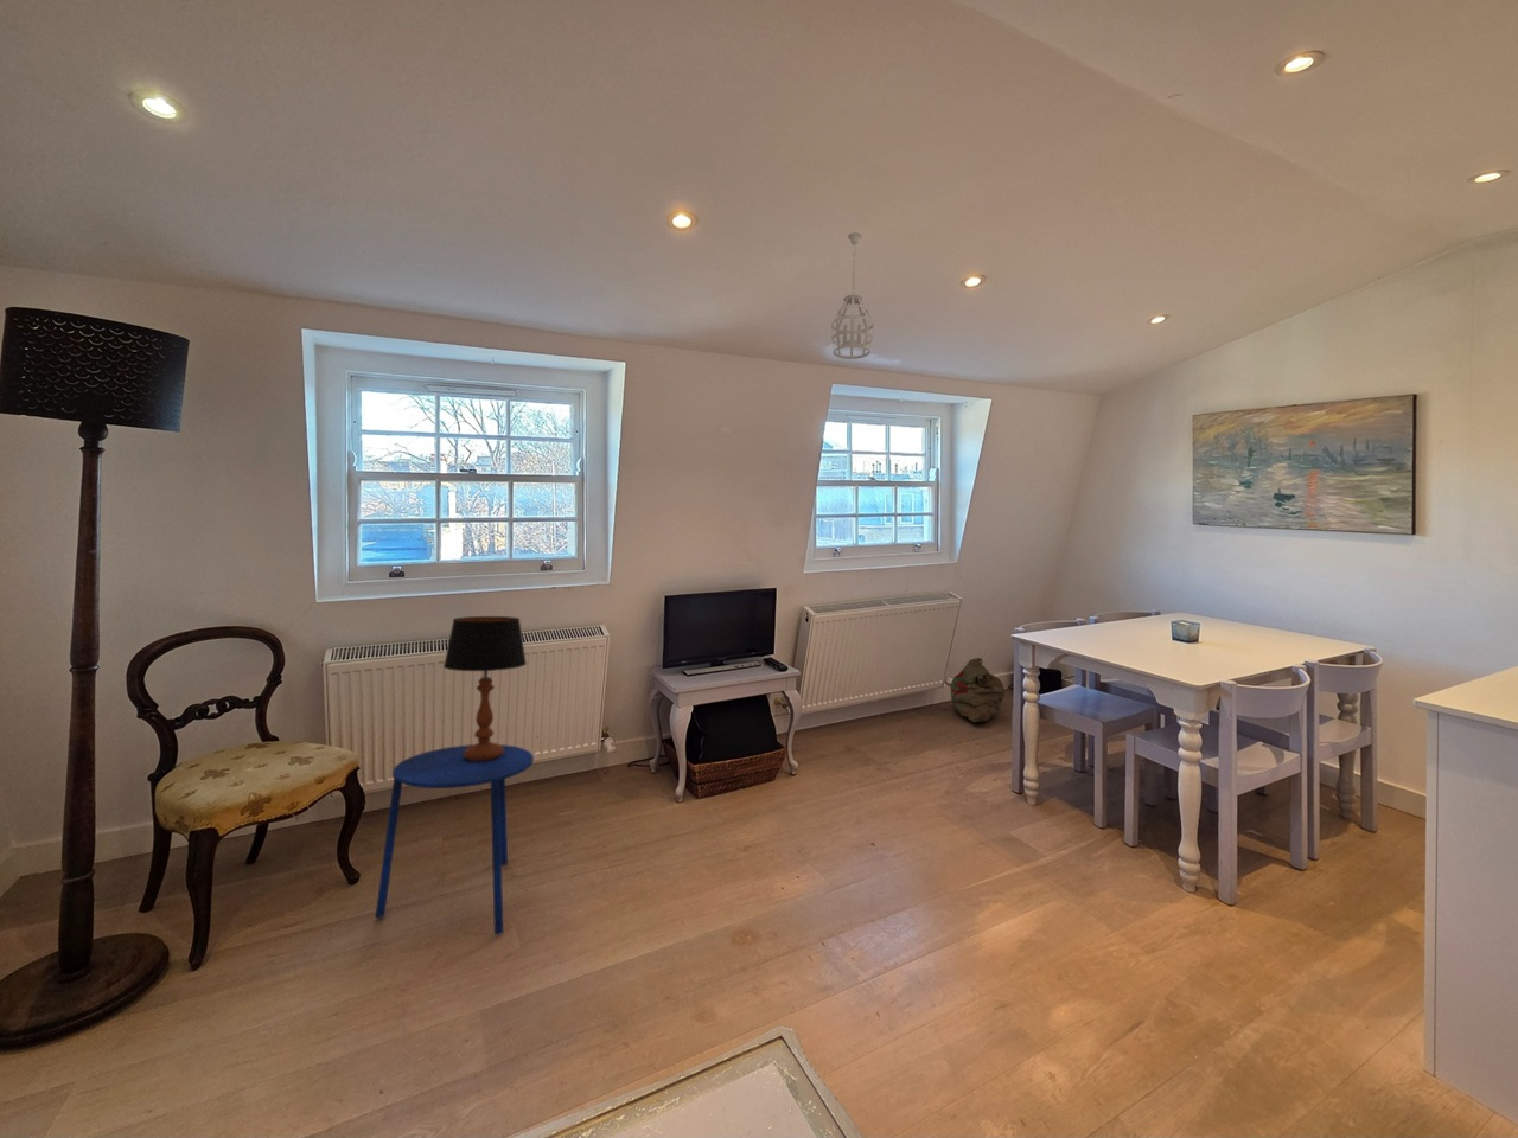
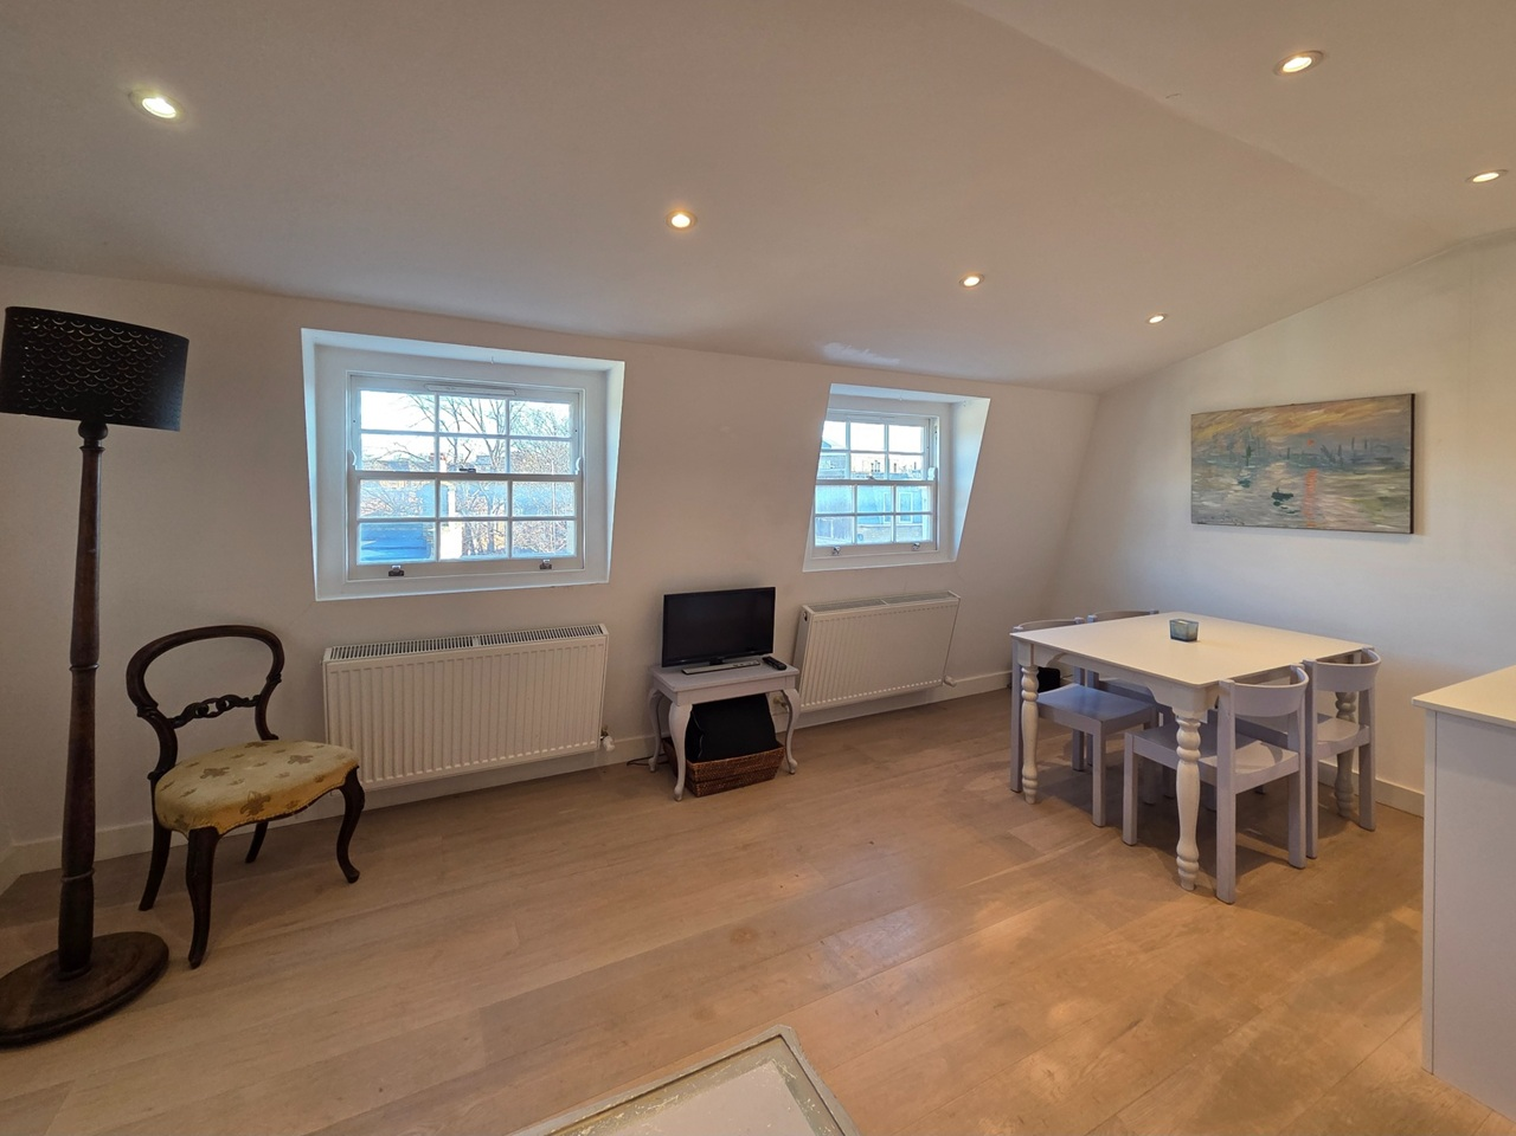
- side table [375,744,534,936]
- table lamp [442,616,528,761]
- pendant light [831,231,874,360]
- bag [949,656,1005,723]
